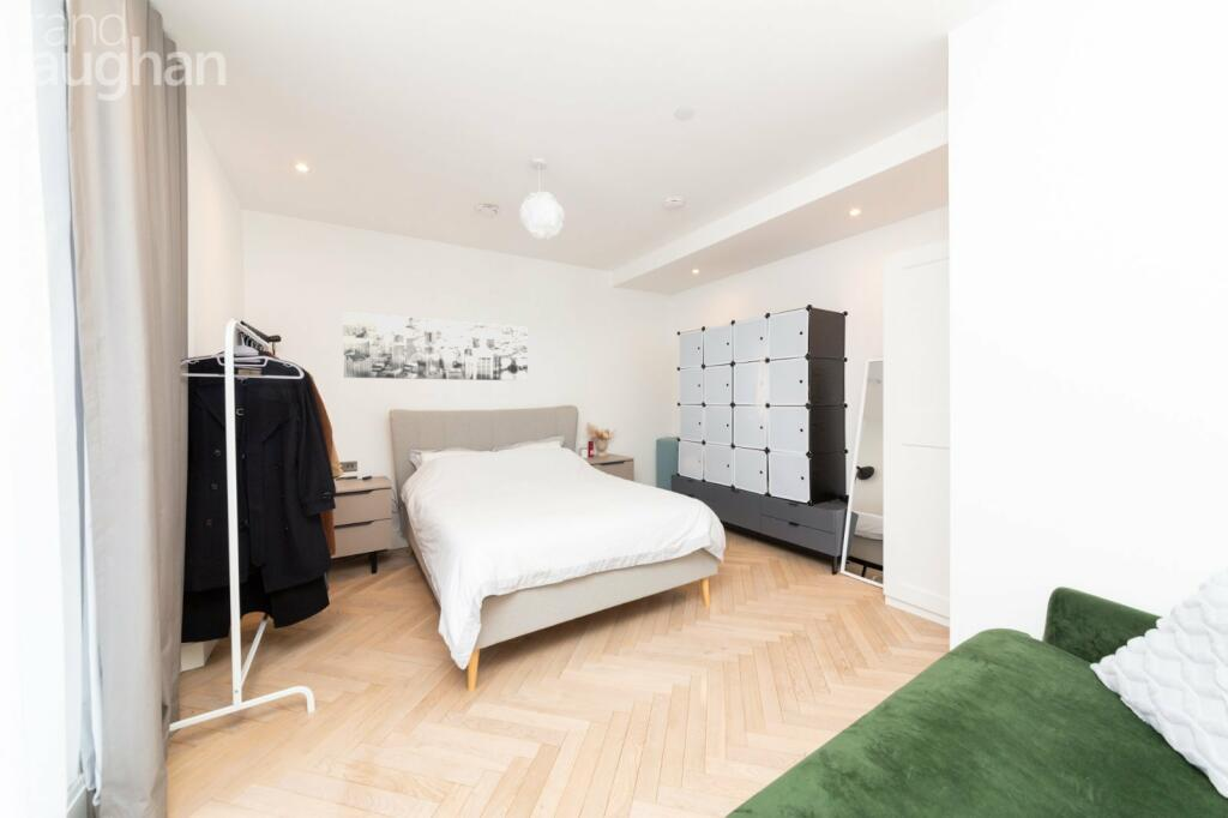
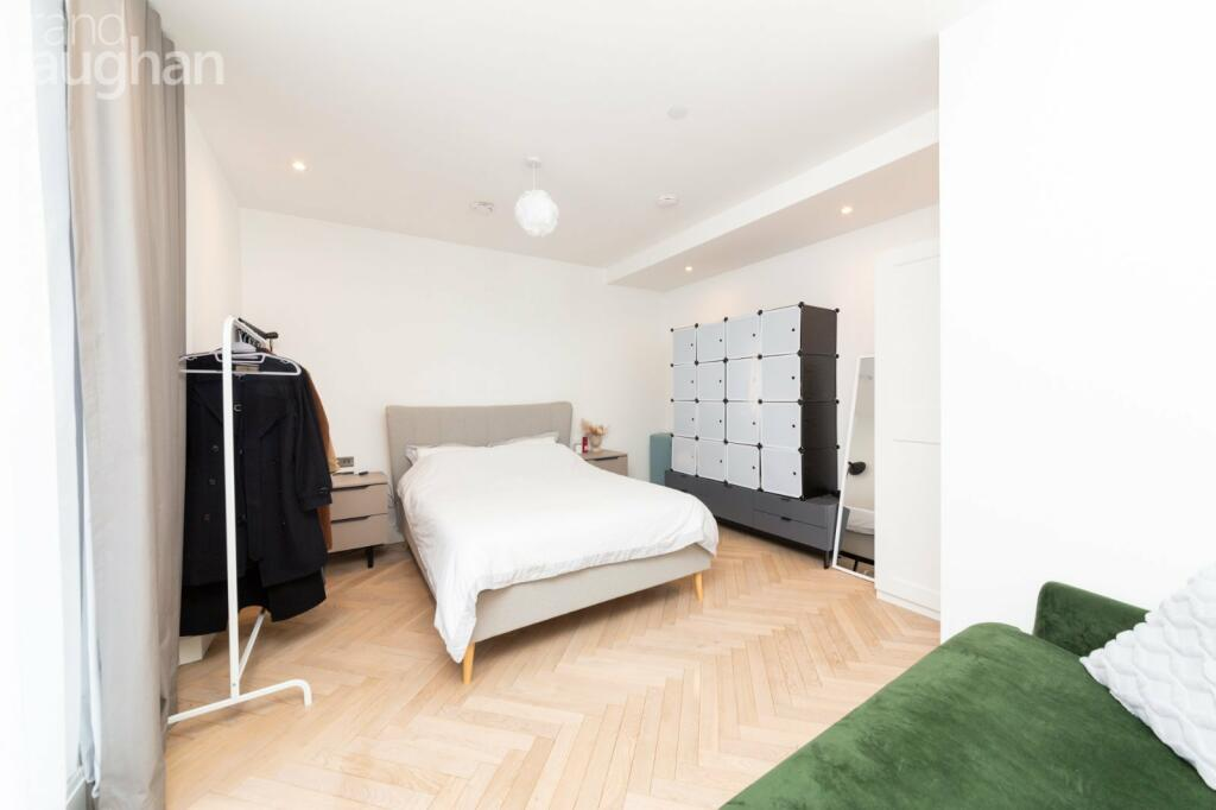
- wall art [342,311,529,381]
